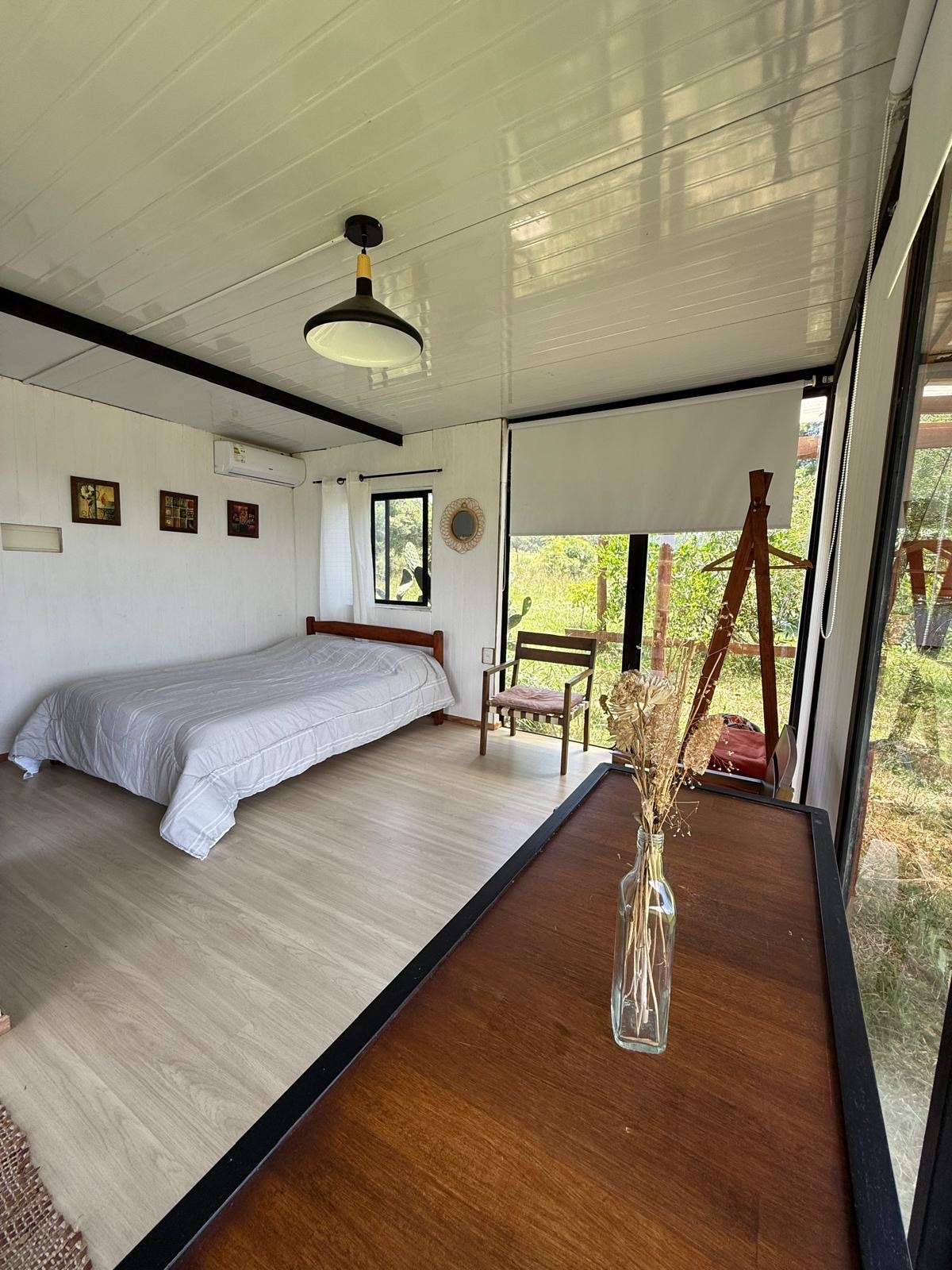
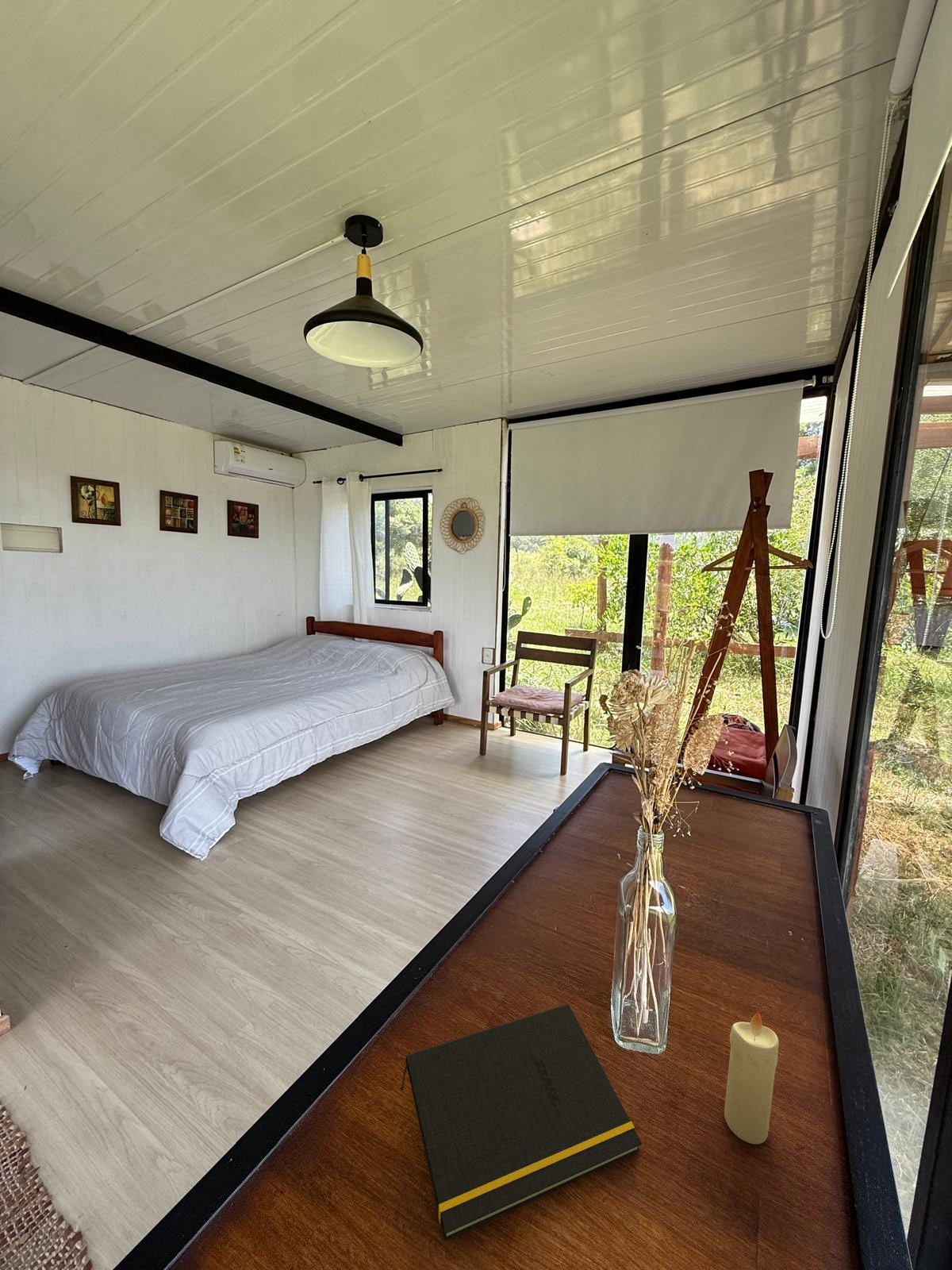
+ notepad [400,1003,643,1242]
+ candle [724,1010,780,1145]
